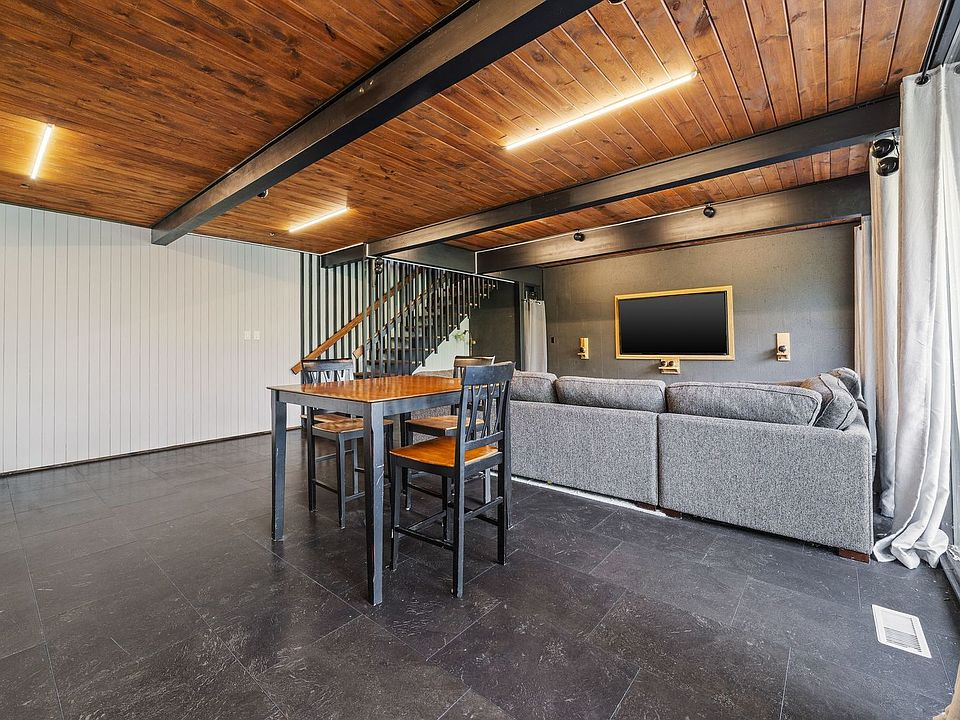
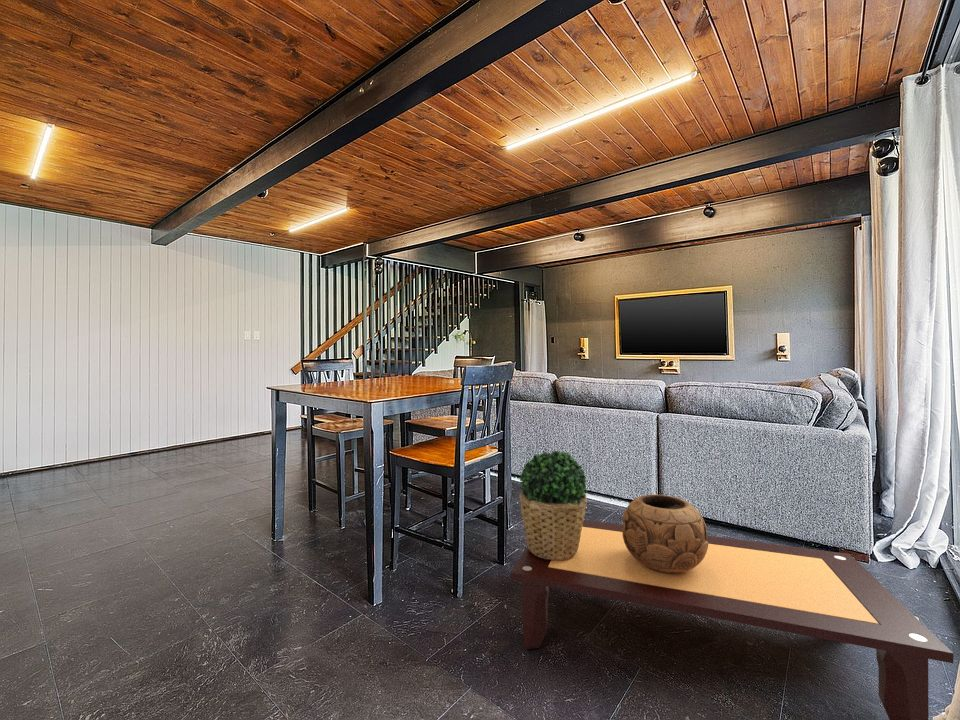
+ potted plant [518,450,588,560]
+ decorative bowl [622,494,708,574]
+ coffee table [510,519,955,720]
